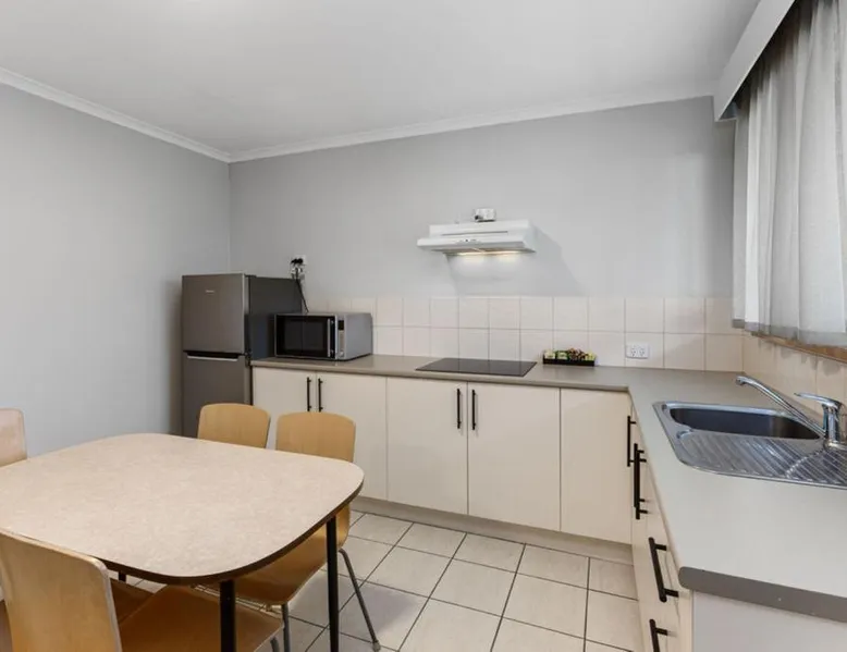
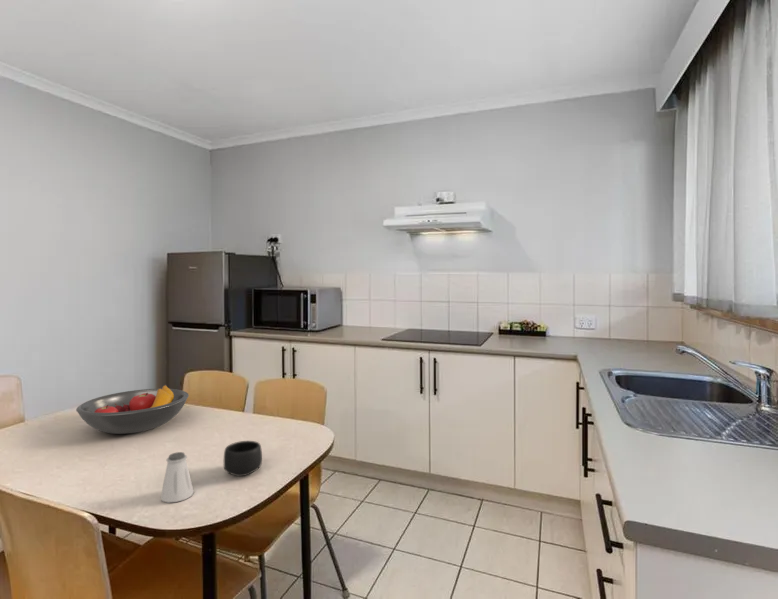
+ fruit bowl [75,384,190,435]
+ saltshaker [160,451,195,503]
+ mug [223,440,263,477]
